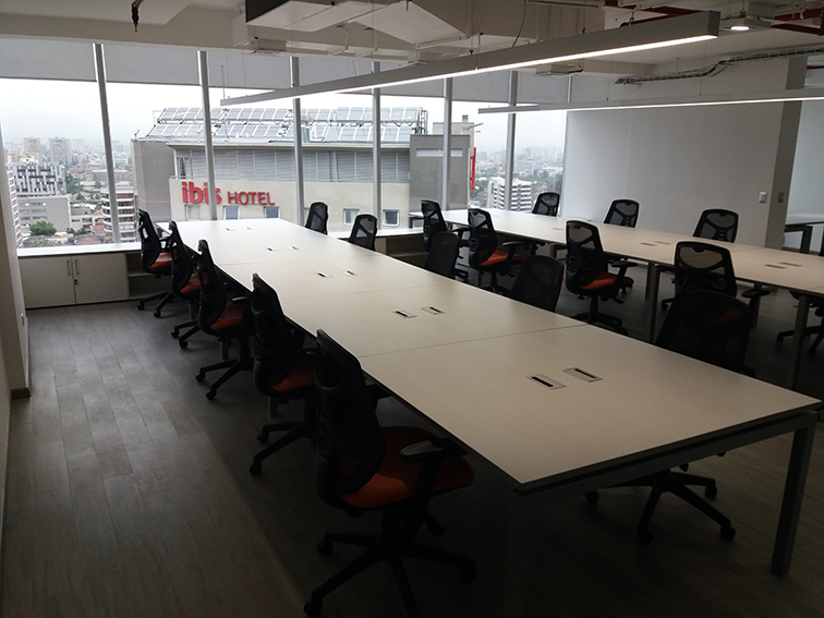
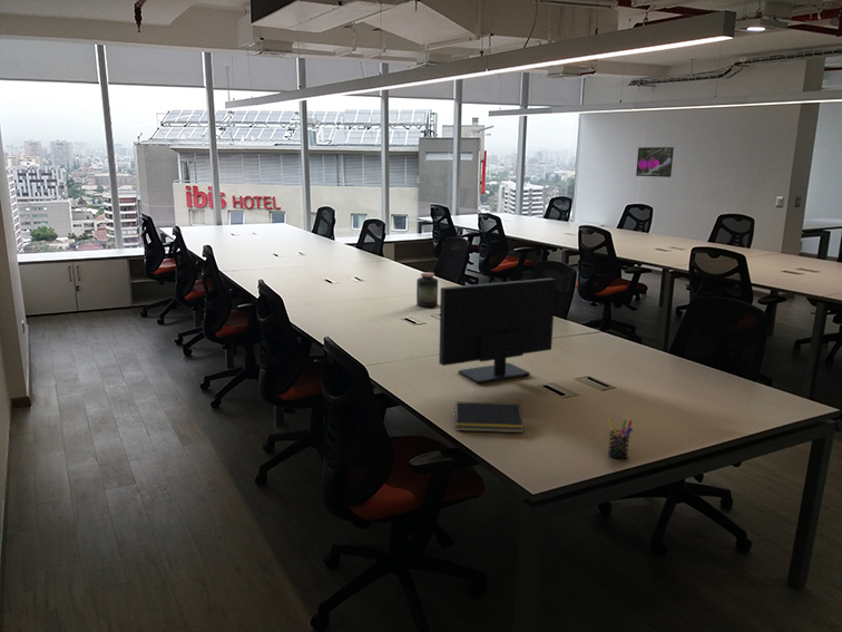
+ pen holder [607,418,634,459]
+ monitor [438,278,557,385]
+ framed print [635,146,675,178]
+ notepad [453,400,525,434]
+ jar [415,271,439,308]
